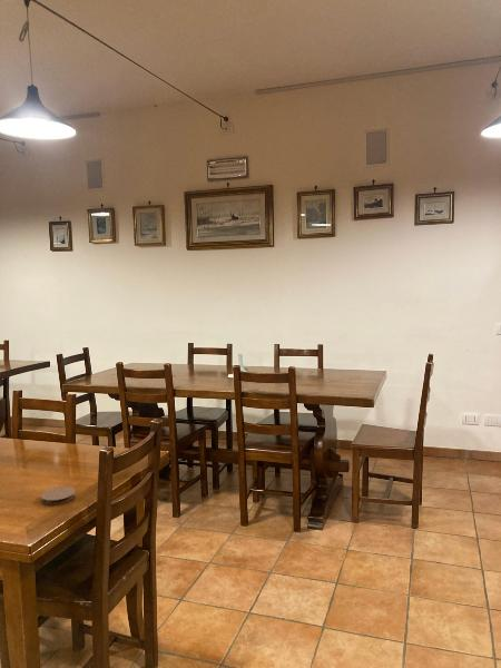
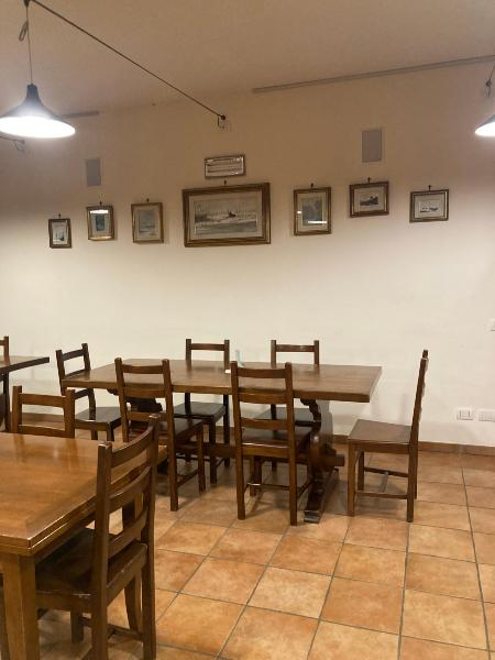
- coaster [40,485,76,505]
